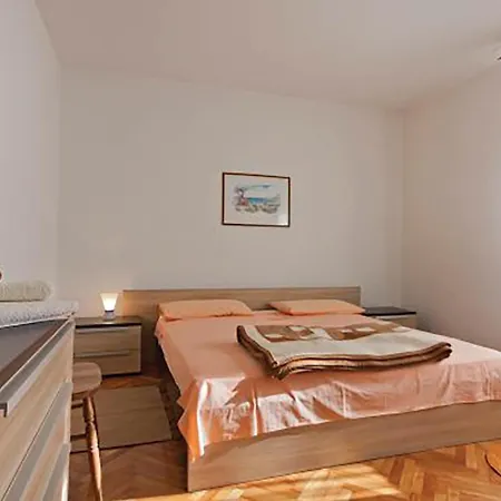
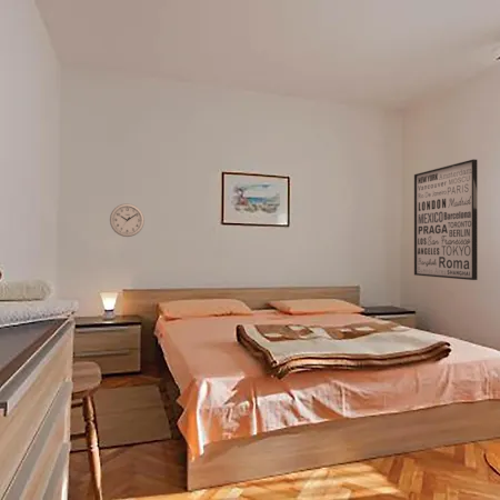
+ wall clock [109,202,146,238]
+ wall art [413,159,479,281]
